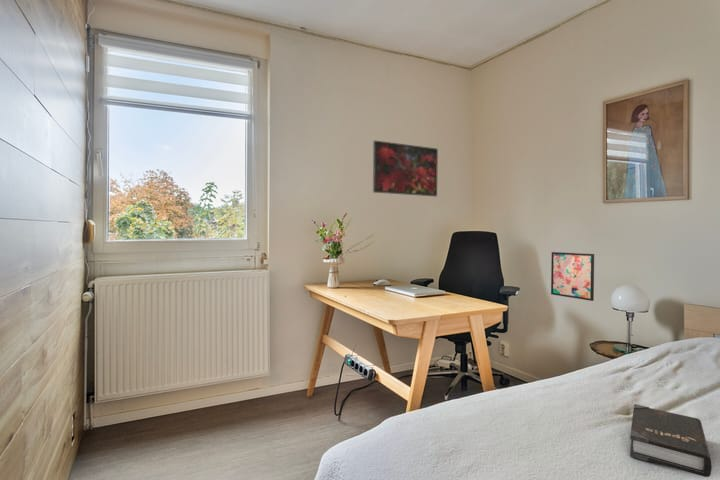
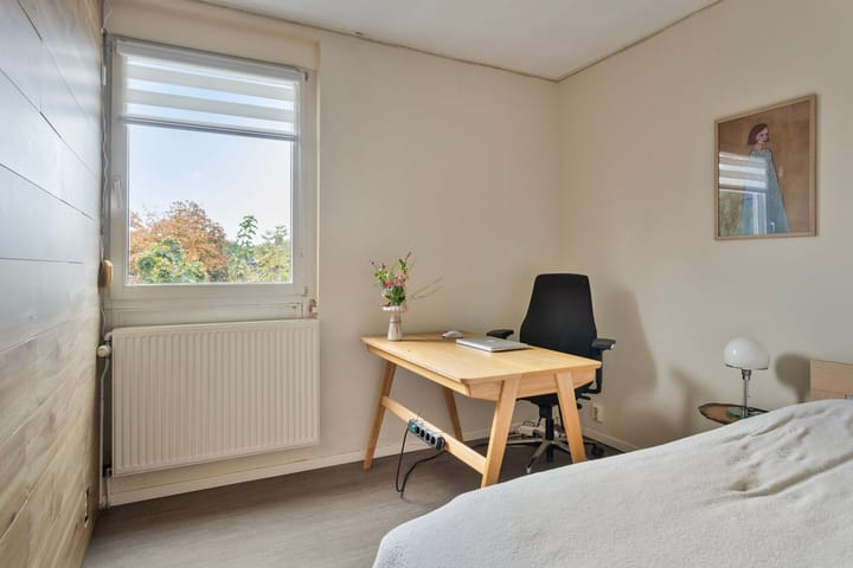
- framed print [372,140,439,197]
- wall art [550,251,595,302]
- hardback book [629,403,713,478]
